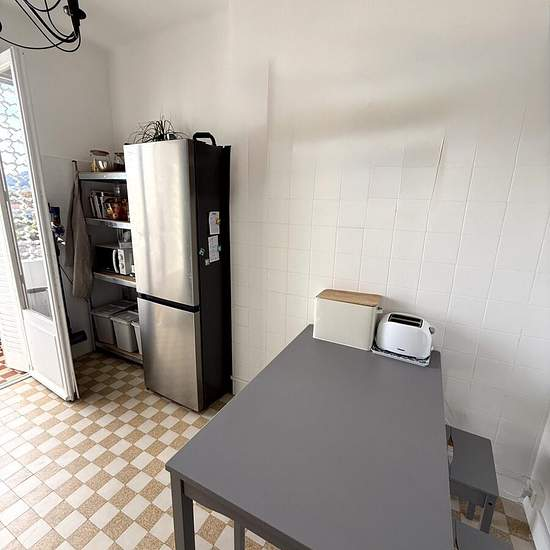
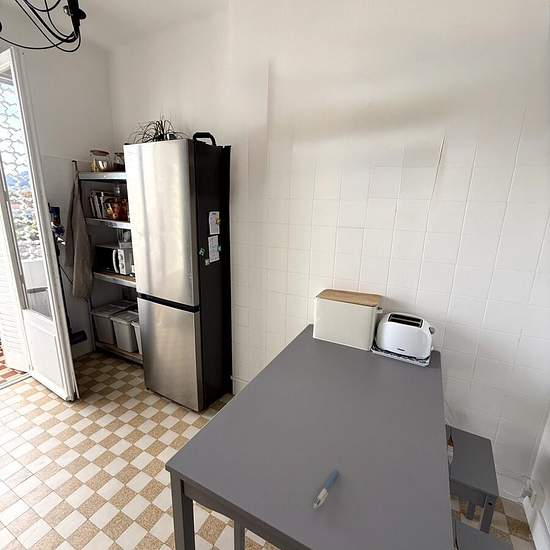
+ pen [313,469,339,509]
